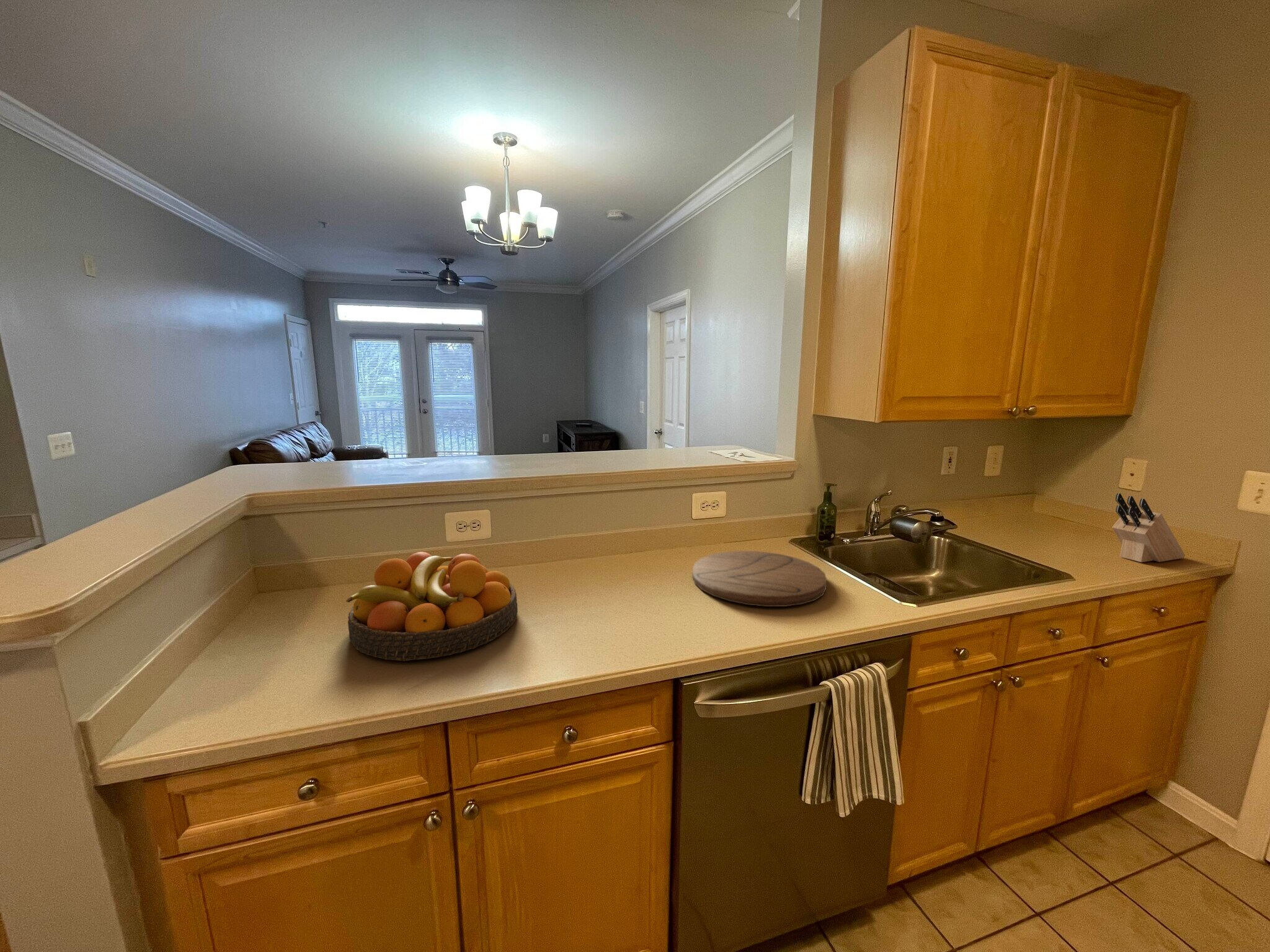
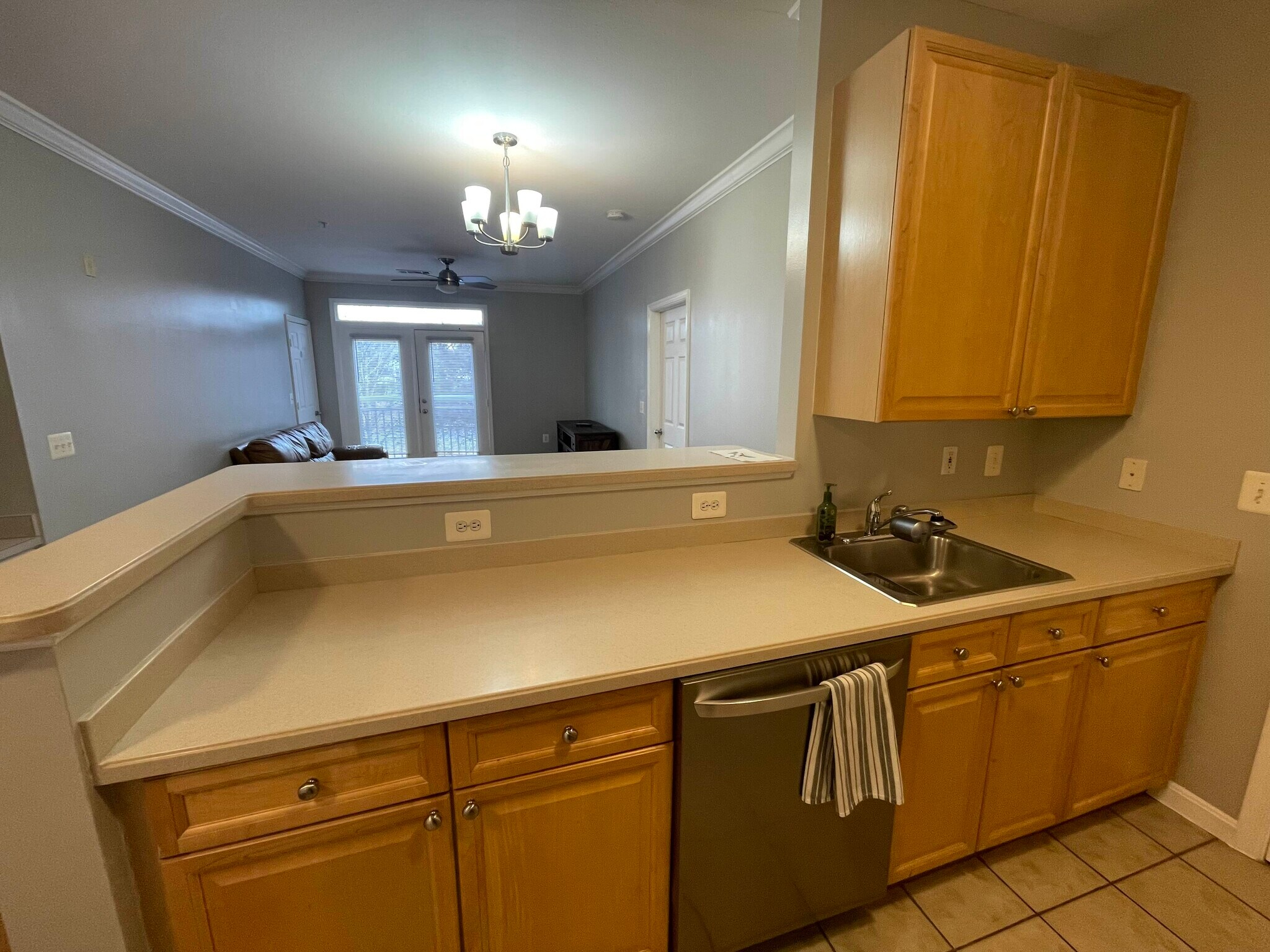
- knife block [1111,493,1186,563]
- fruit bowl [345,552,518,661]
- cutting board [692,550,827,607]
